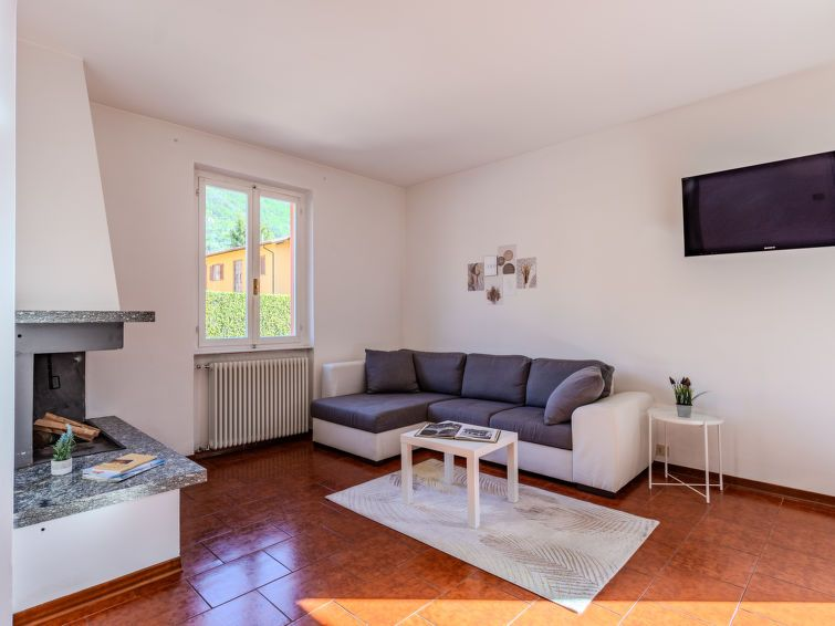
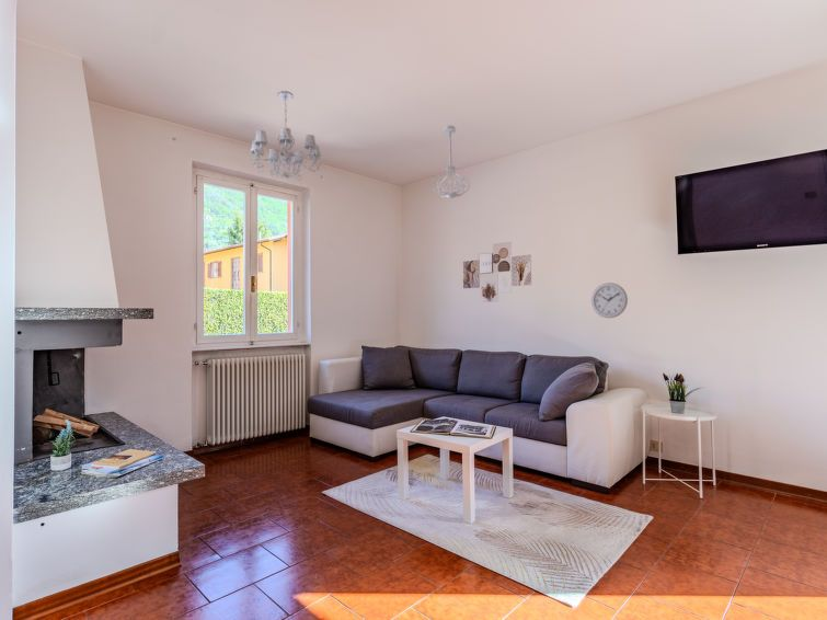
+ ceiling light fixture [432,125,471,199]
+ wall clock [590,282,629,319]
+ chandelier [250,90,323,182]
